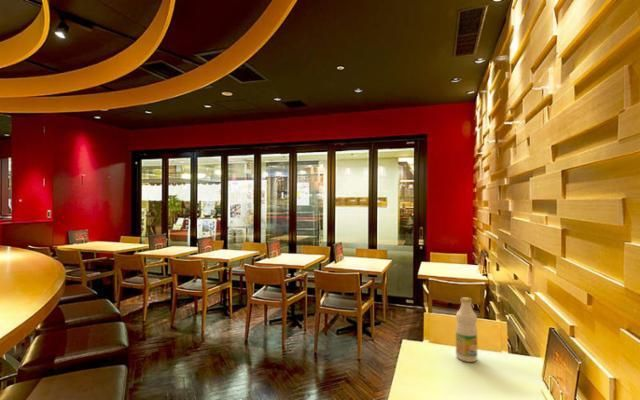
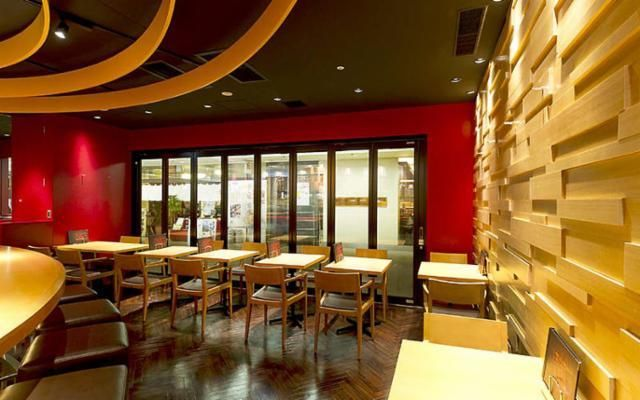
- bottle [455,296,478,363]
